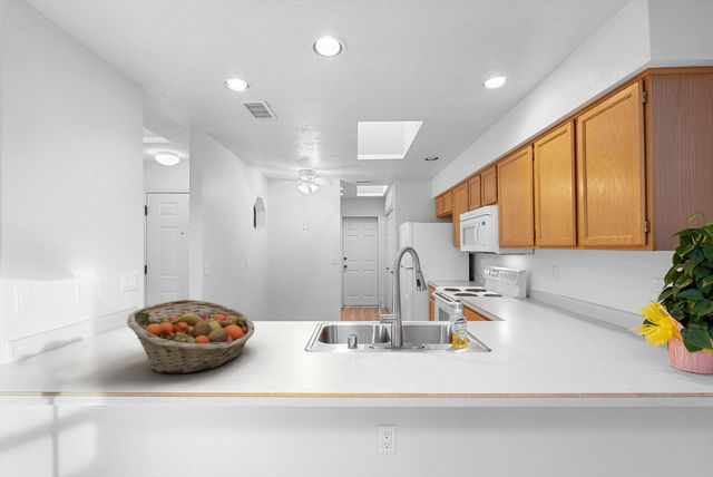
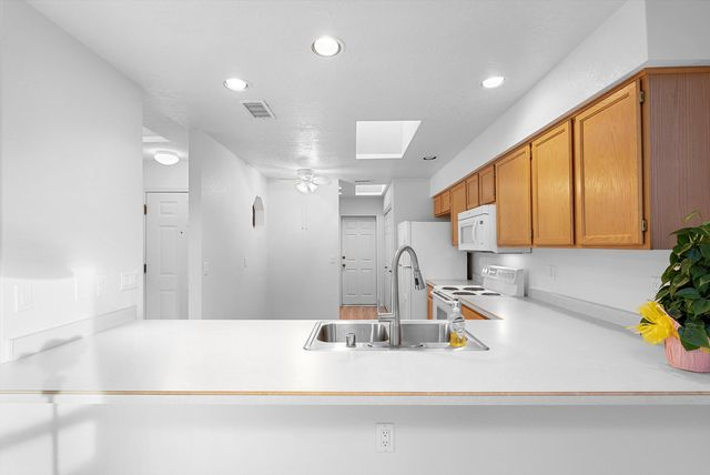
- fruit basket [126,299,255,374]
